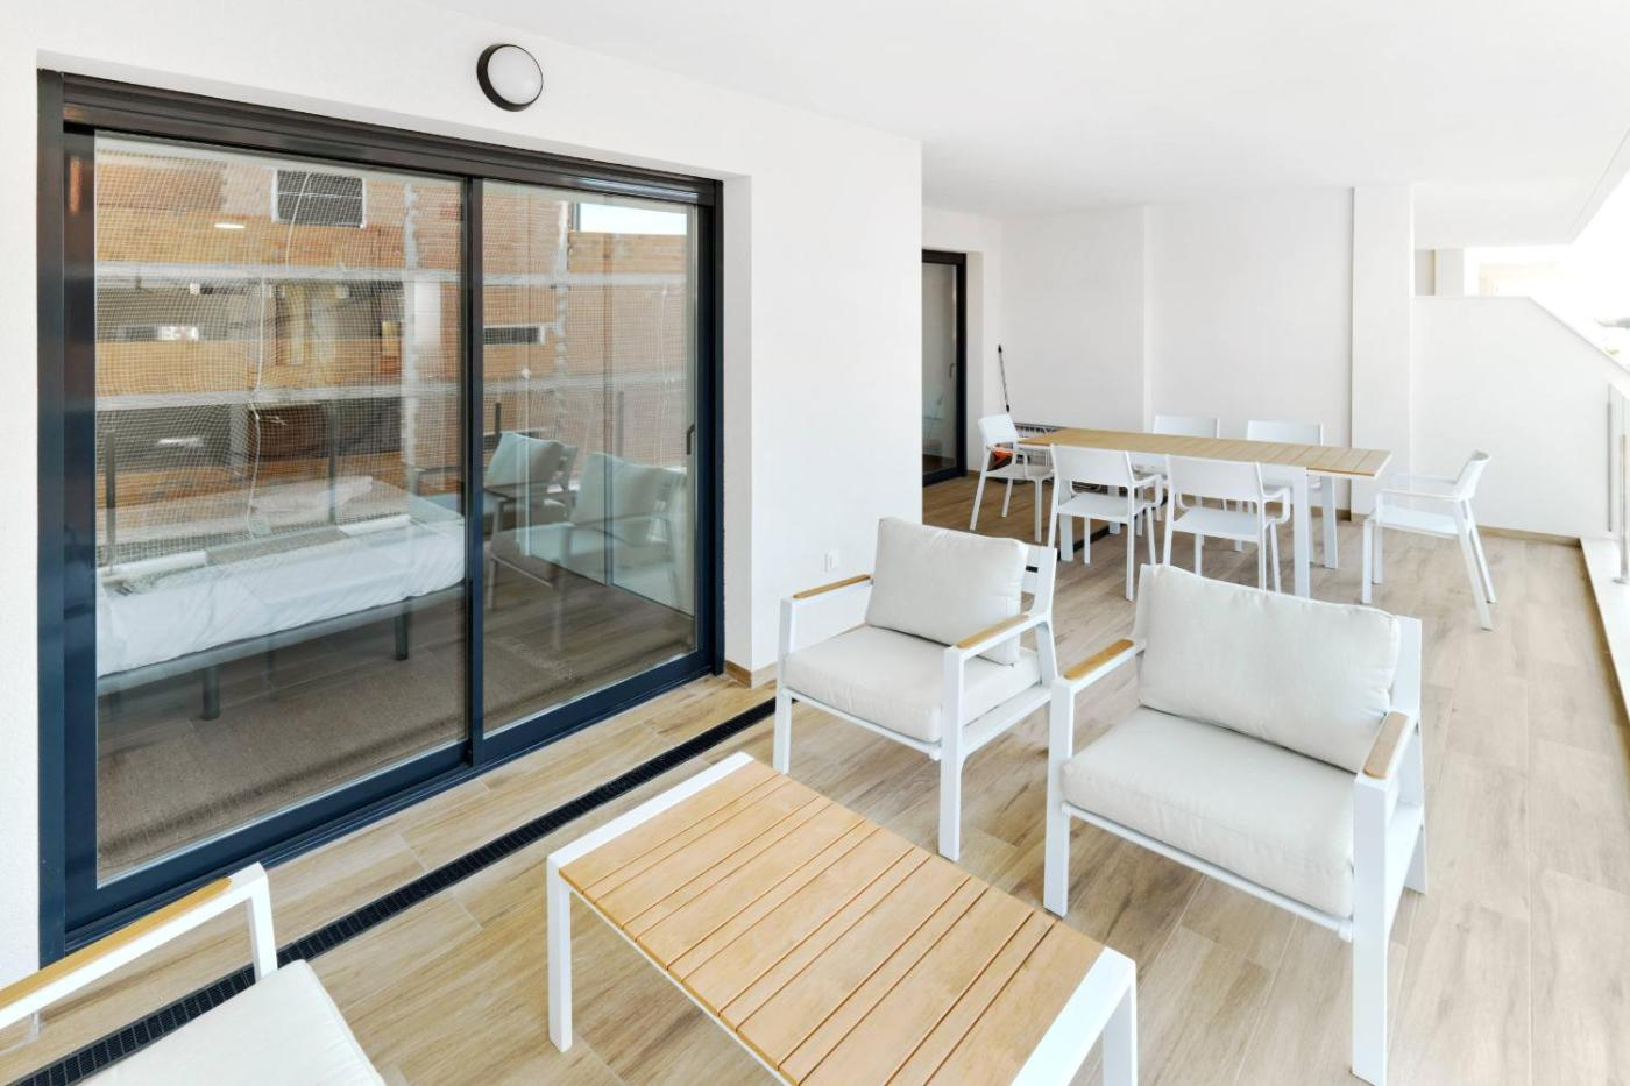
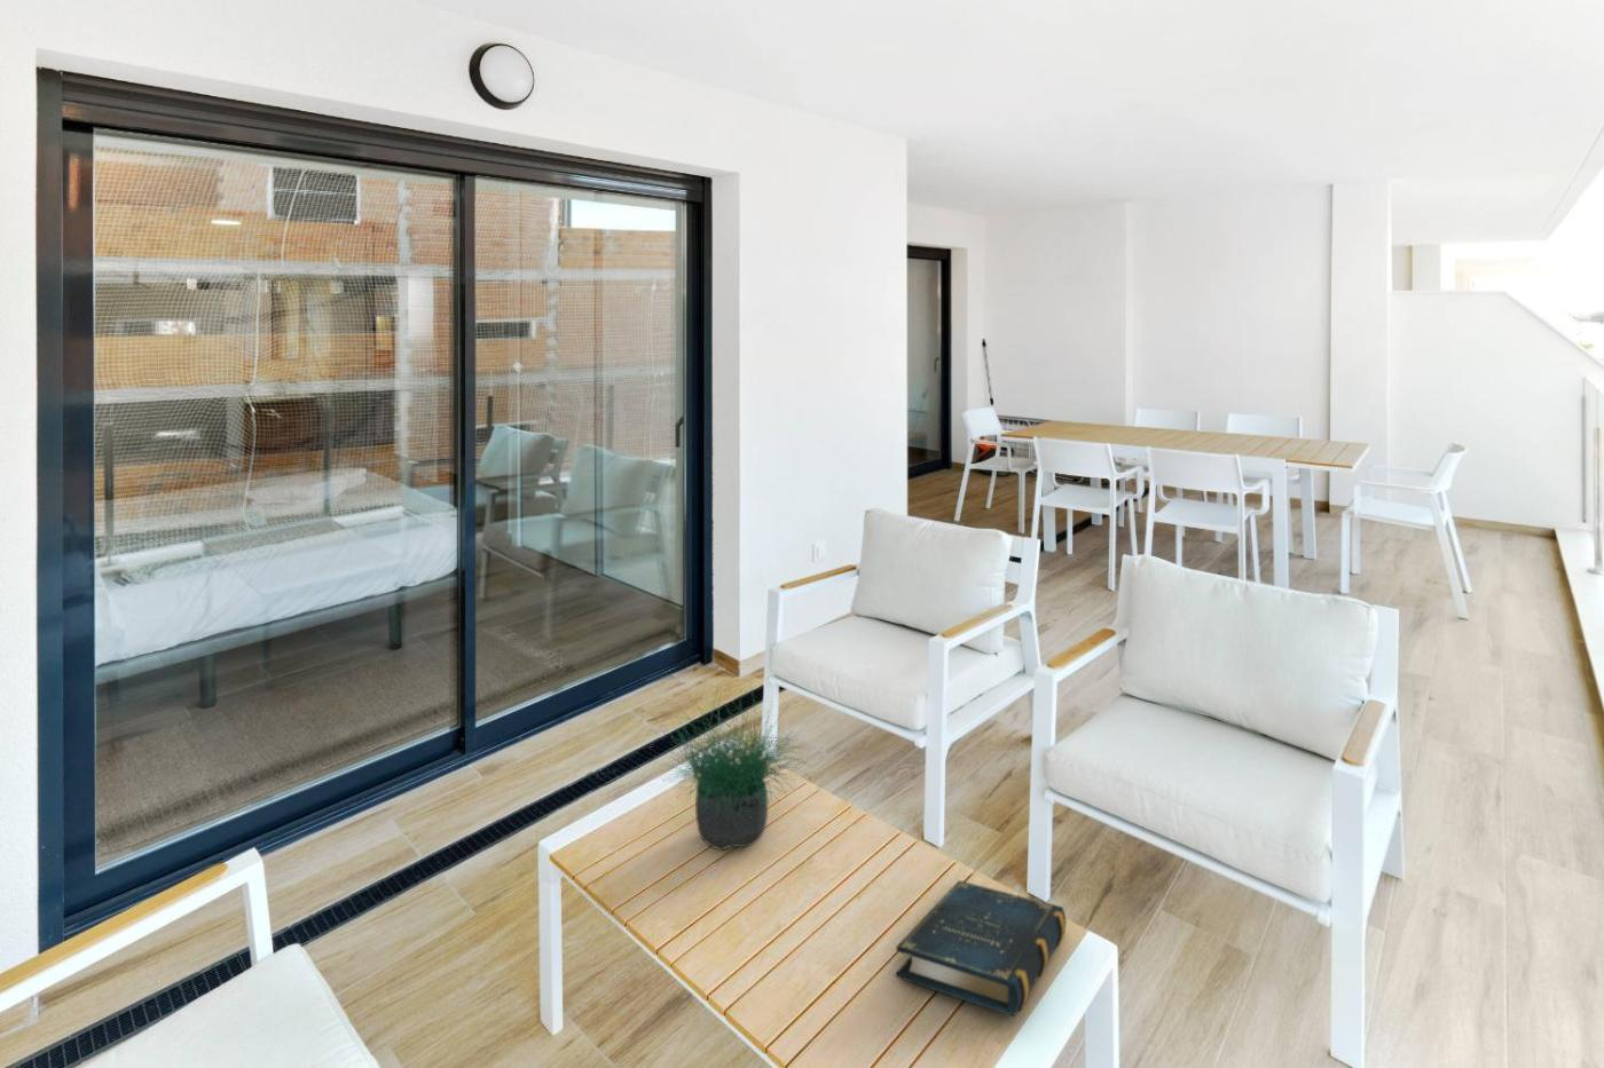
+ book [894,880,1067,1018]
+ potted plant [655,679,810,851]
